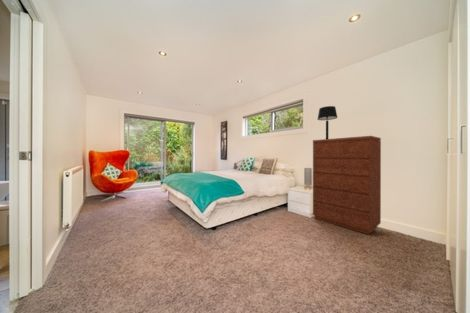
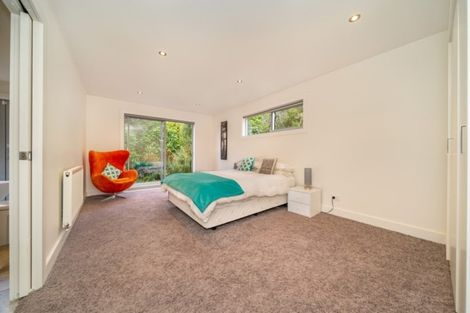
- table lamp [316,105,338,139]
- dresser [312,135,382,235]
